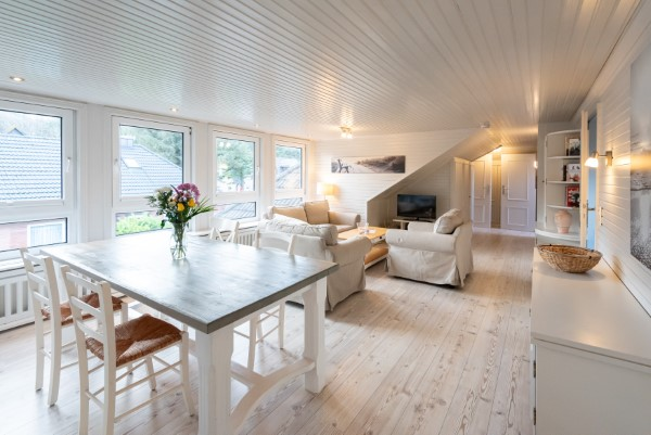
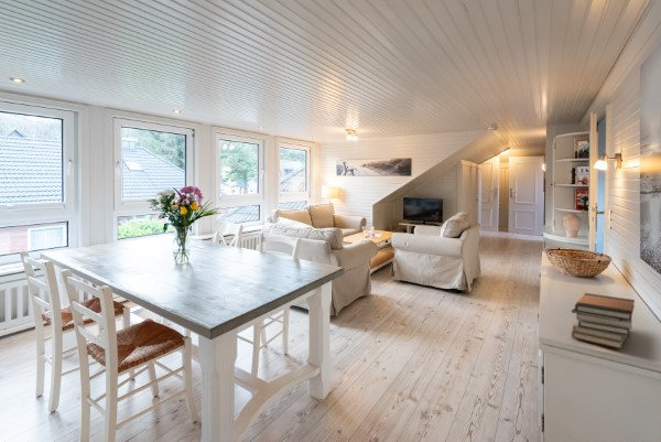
+ book stack [571,292,636,349]
